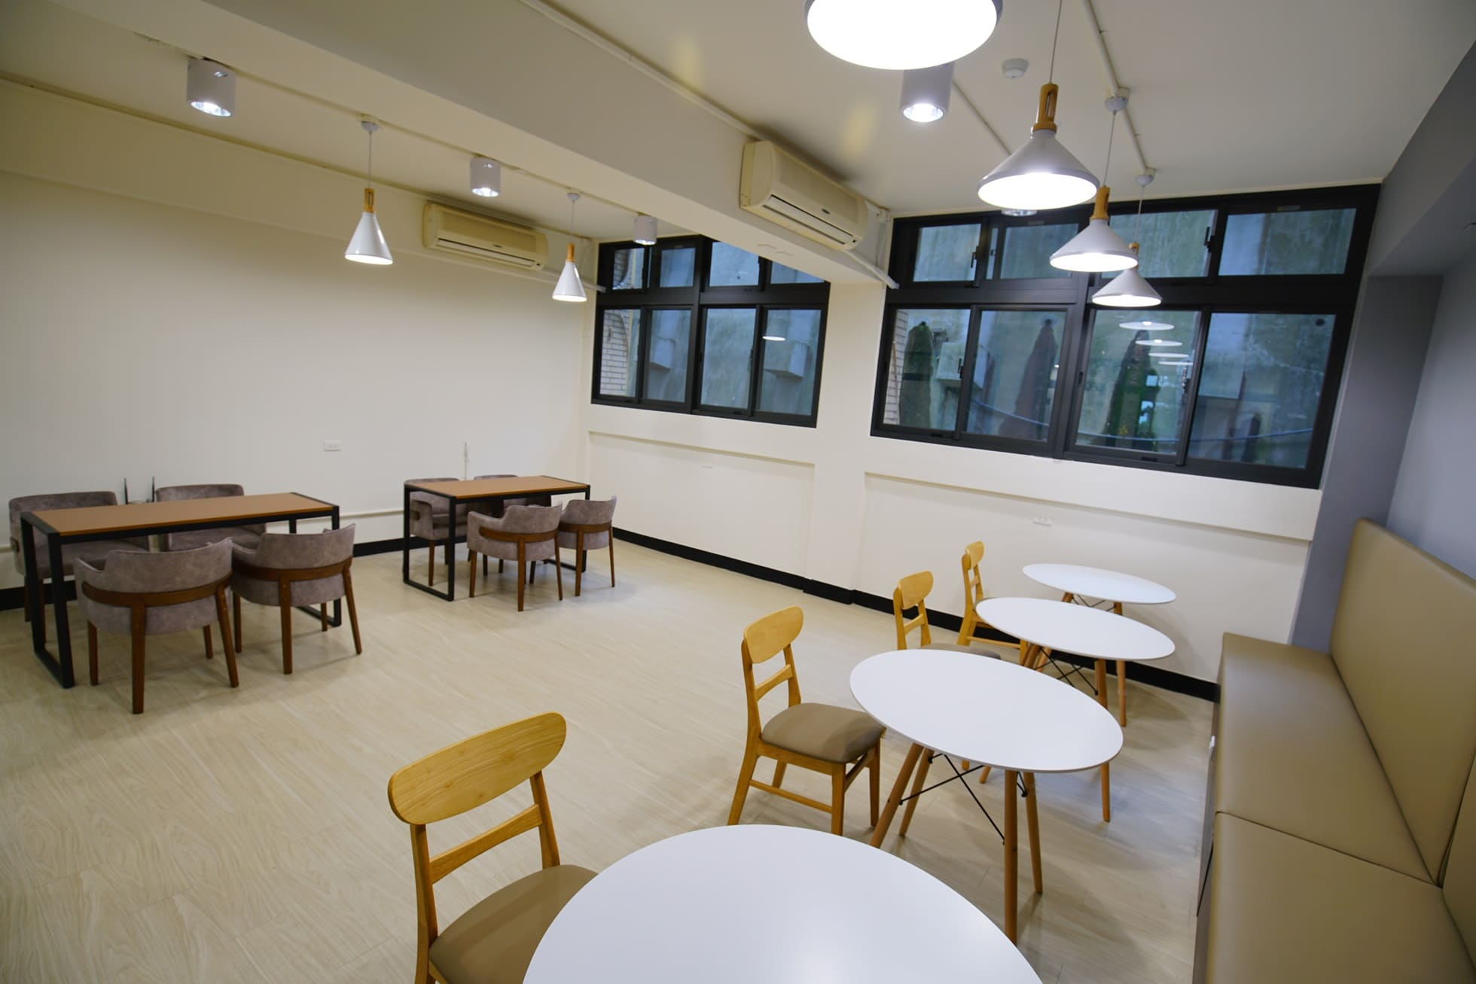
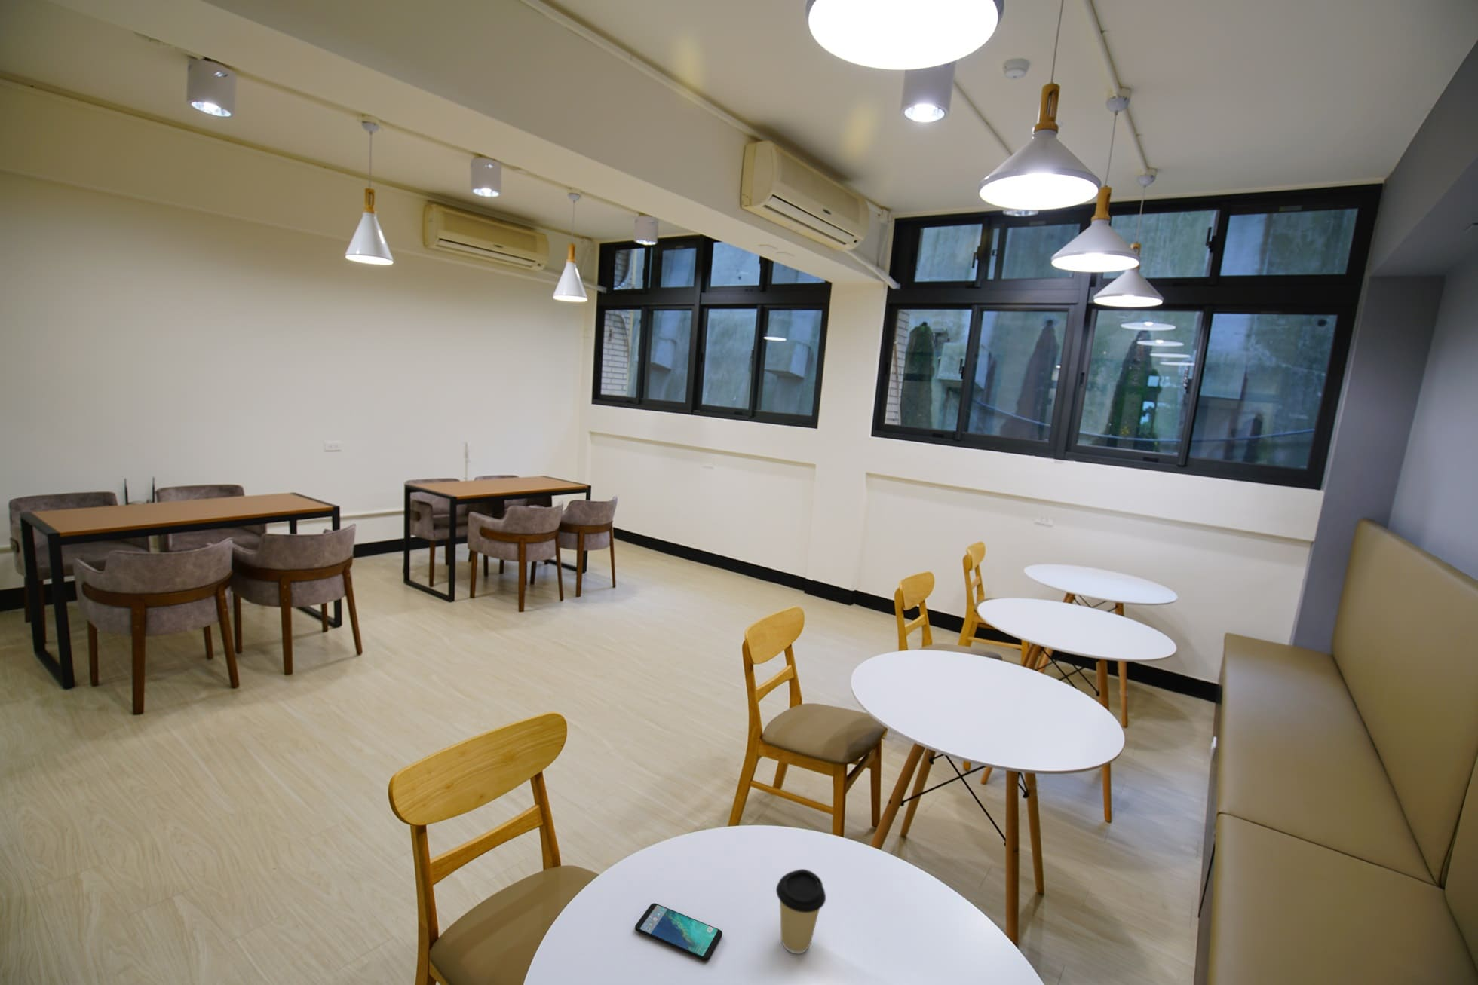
+ smartphone [635,903,724,962]
+ coffee cup [775,868,827,955]
